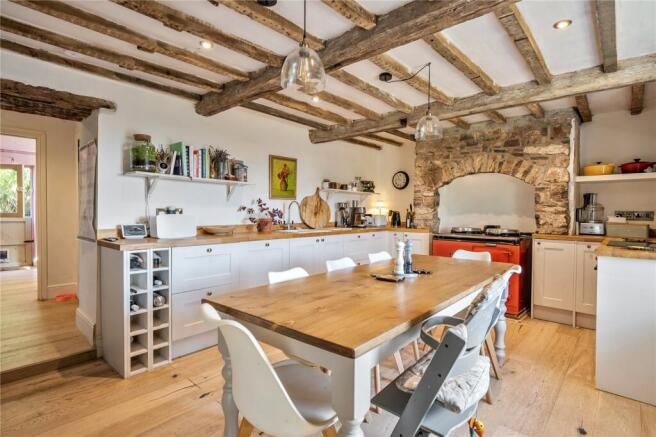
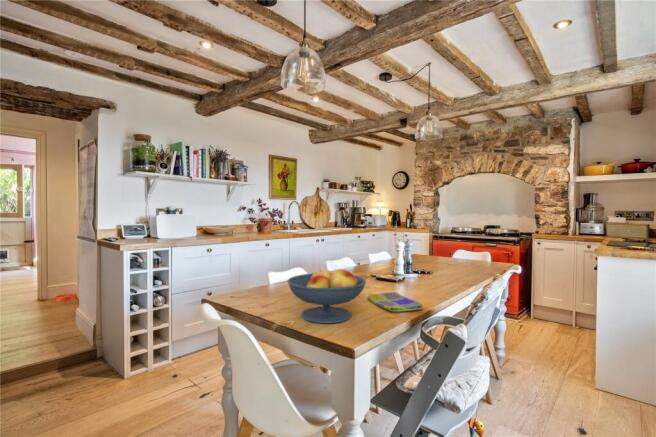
+ fruit bowl [286,267,367,324]
+ dish towel [366,291,424,313]
